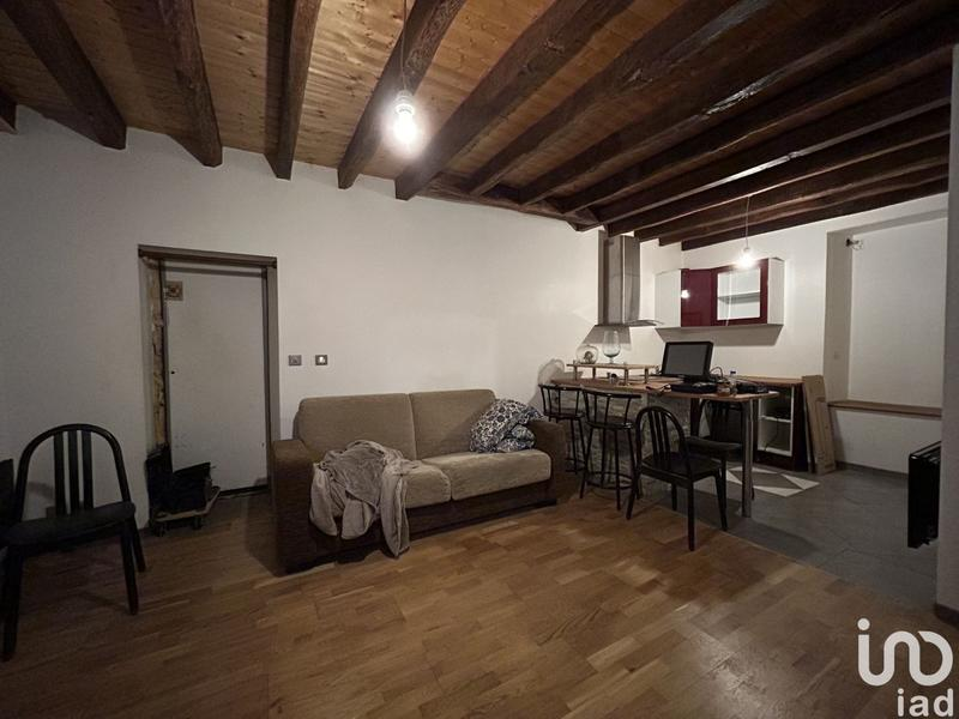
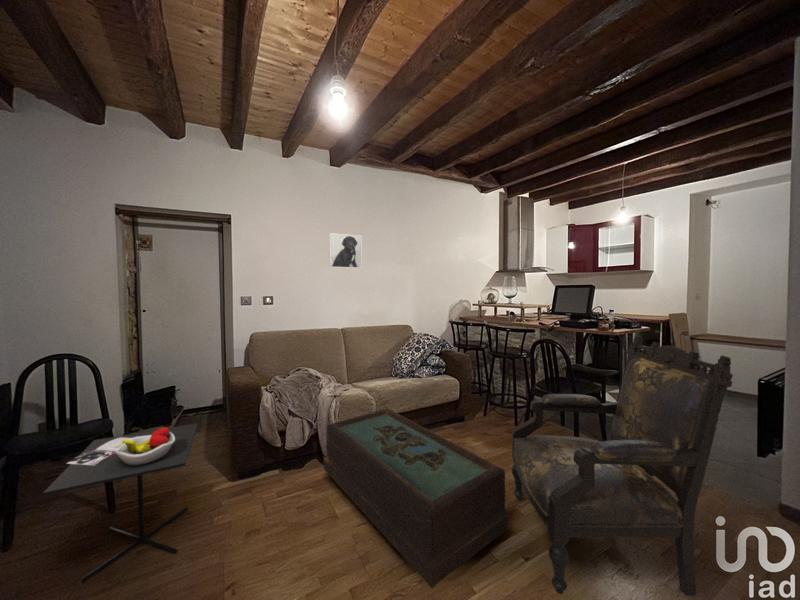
+ kitchen table [42,422,199,584]
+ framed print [328,232,363,269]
+ armchair [510,335,734,597]
+ coffee table [322,407,509,590]
